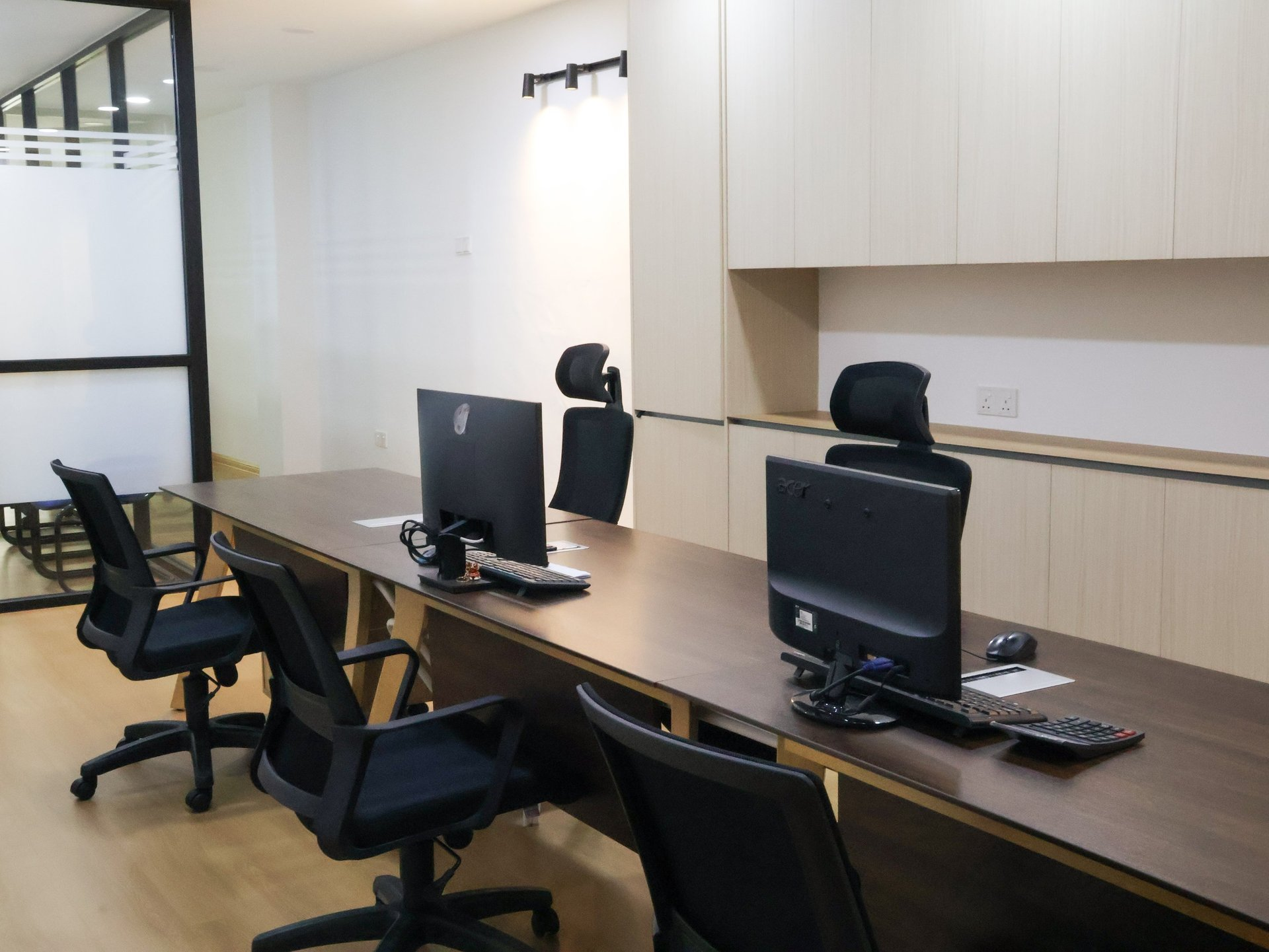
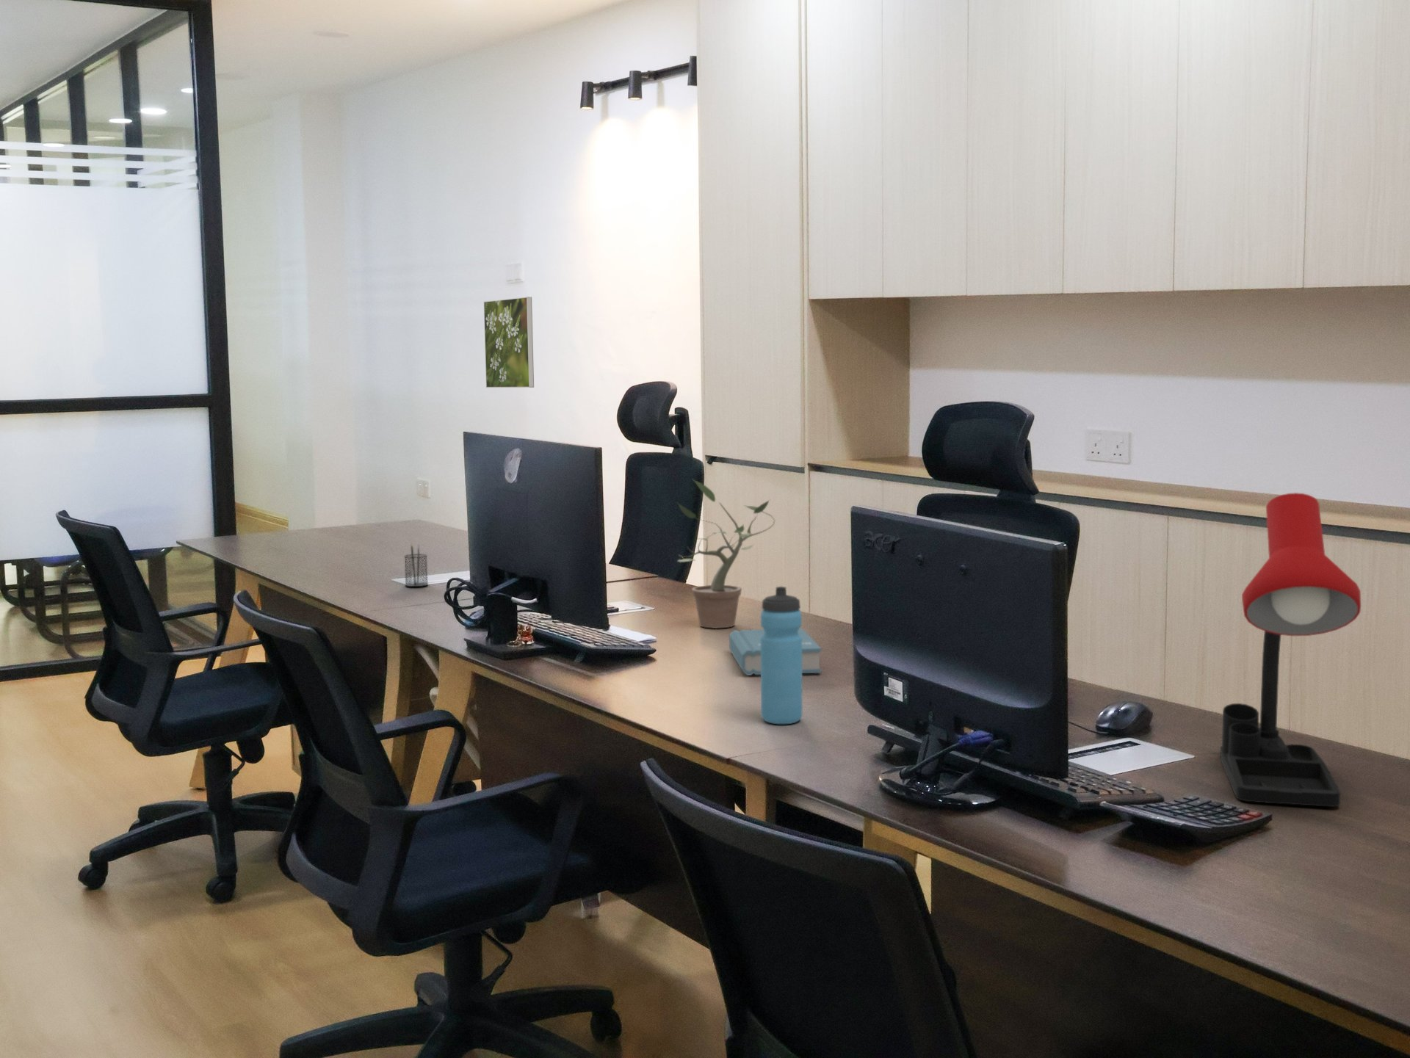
+ book [729,628,822,676]
+ pencil holder [403,542,429,588]
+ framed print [483,296,534,388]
+ desk lamp [1220,492,1361,808]
+ potted plant [677,478,776,629]
+ water bottle [760,586,802,725]
